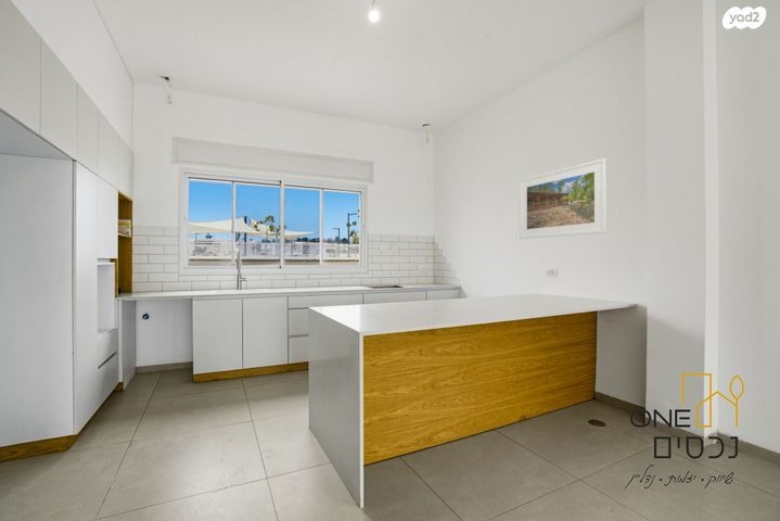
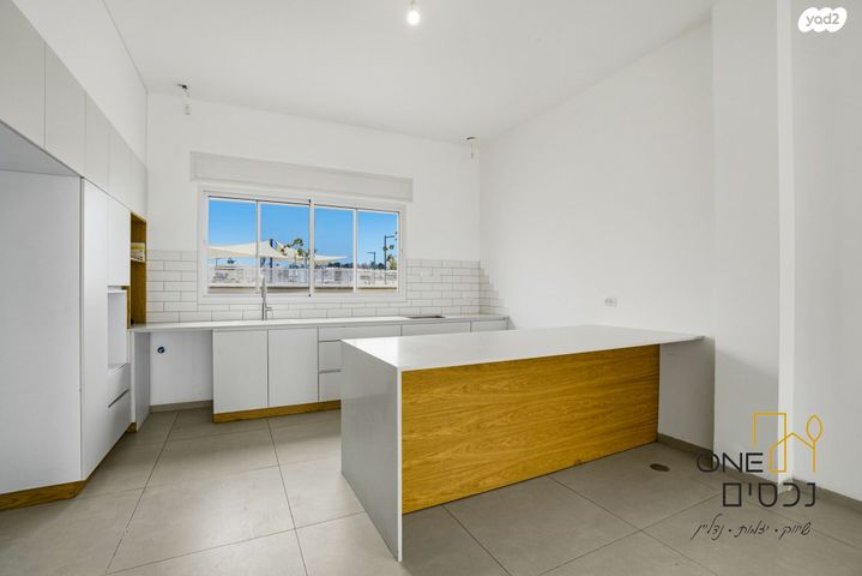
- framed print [519,157,608,240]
